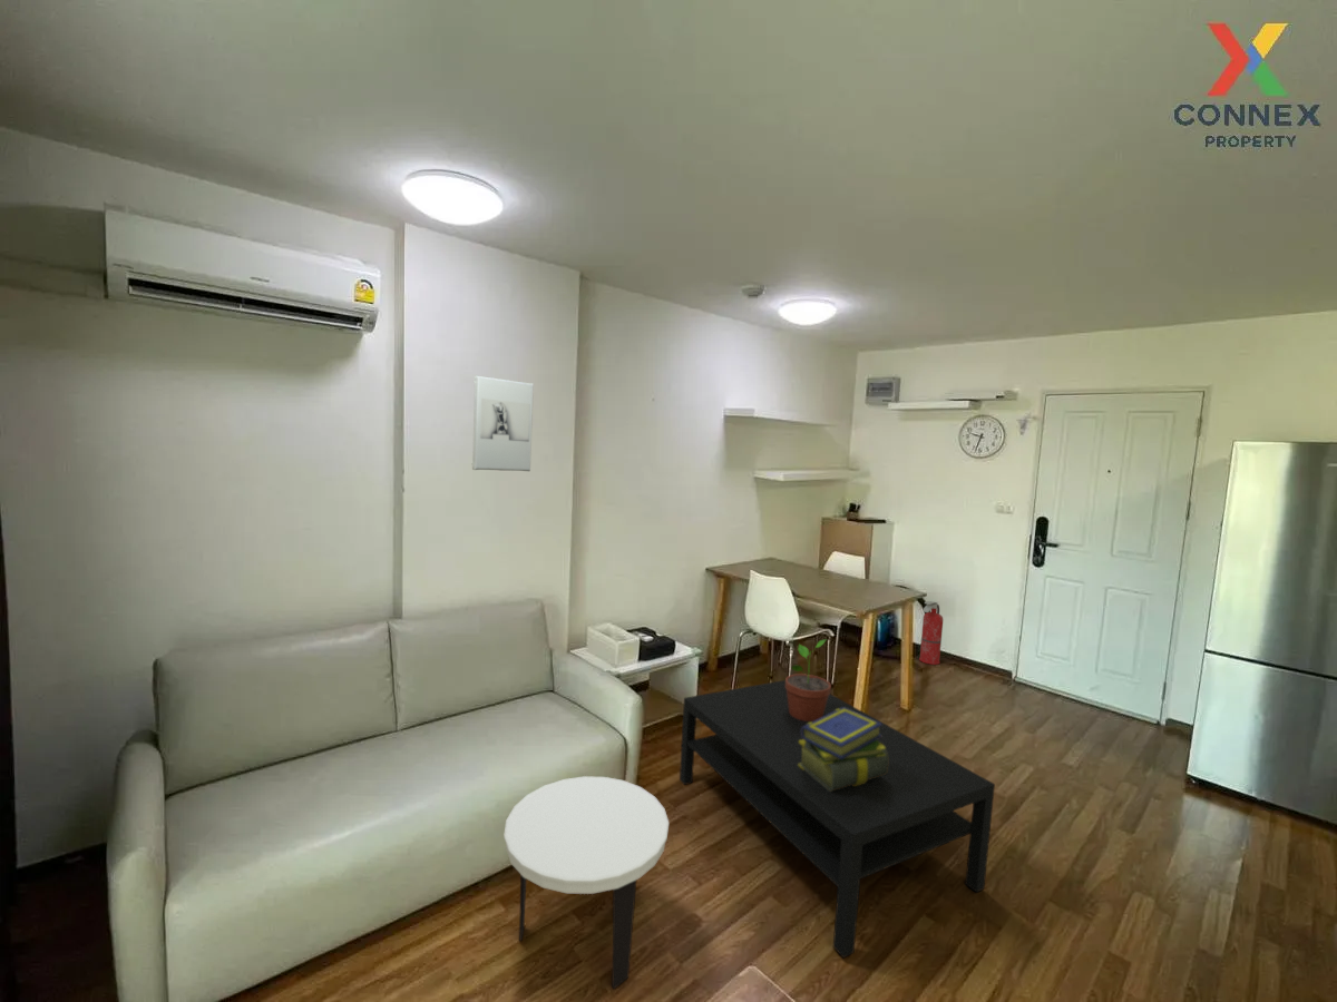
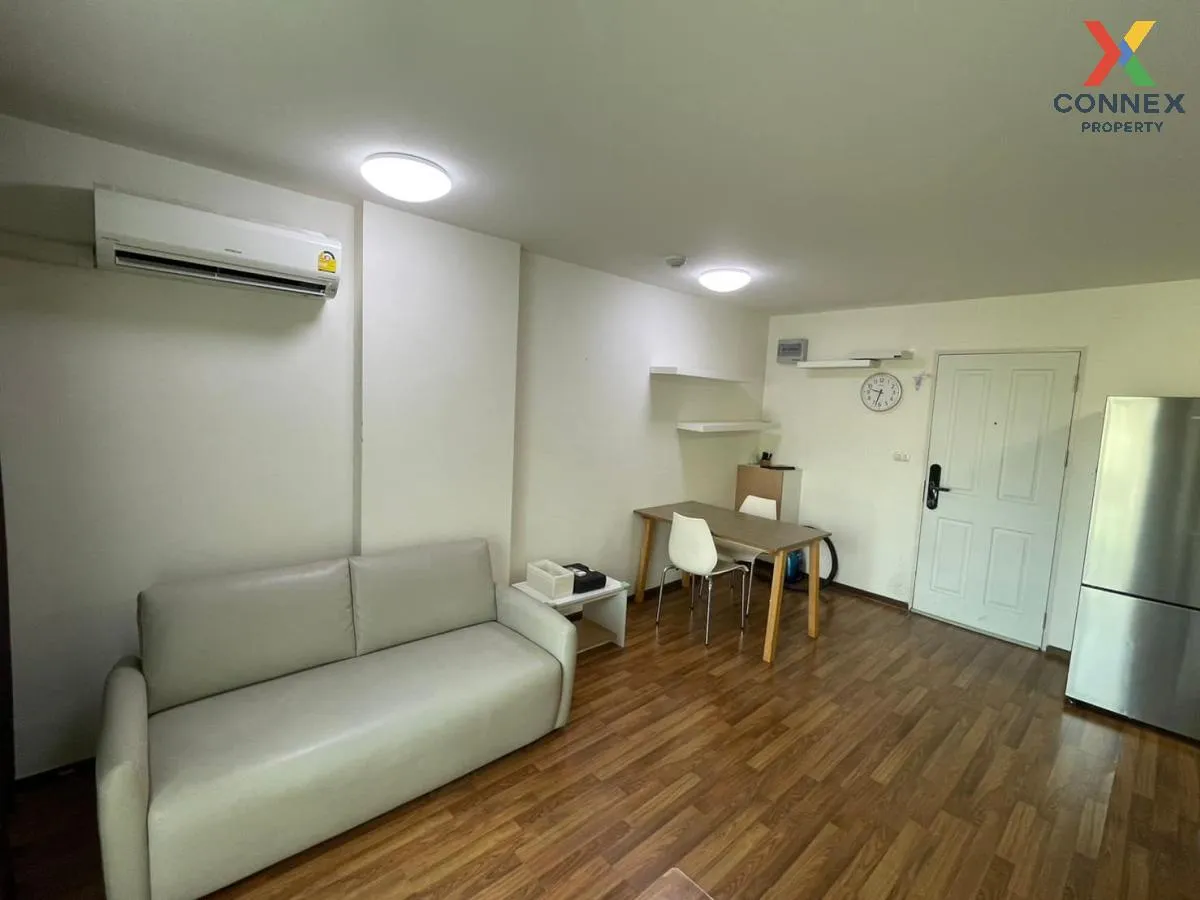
- potted plant [784,638,832,721]
- stack of books [799,707,889,792]
- side table [502,775,670,990]
- fire extinguisher [918,600,944,666]
- coffee table [679,679,996,959]
- wall sculpture [471,375,535,472]
